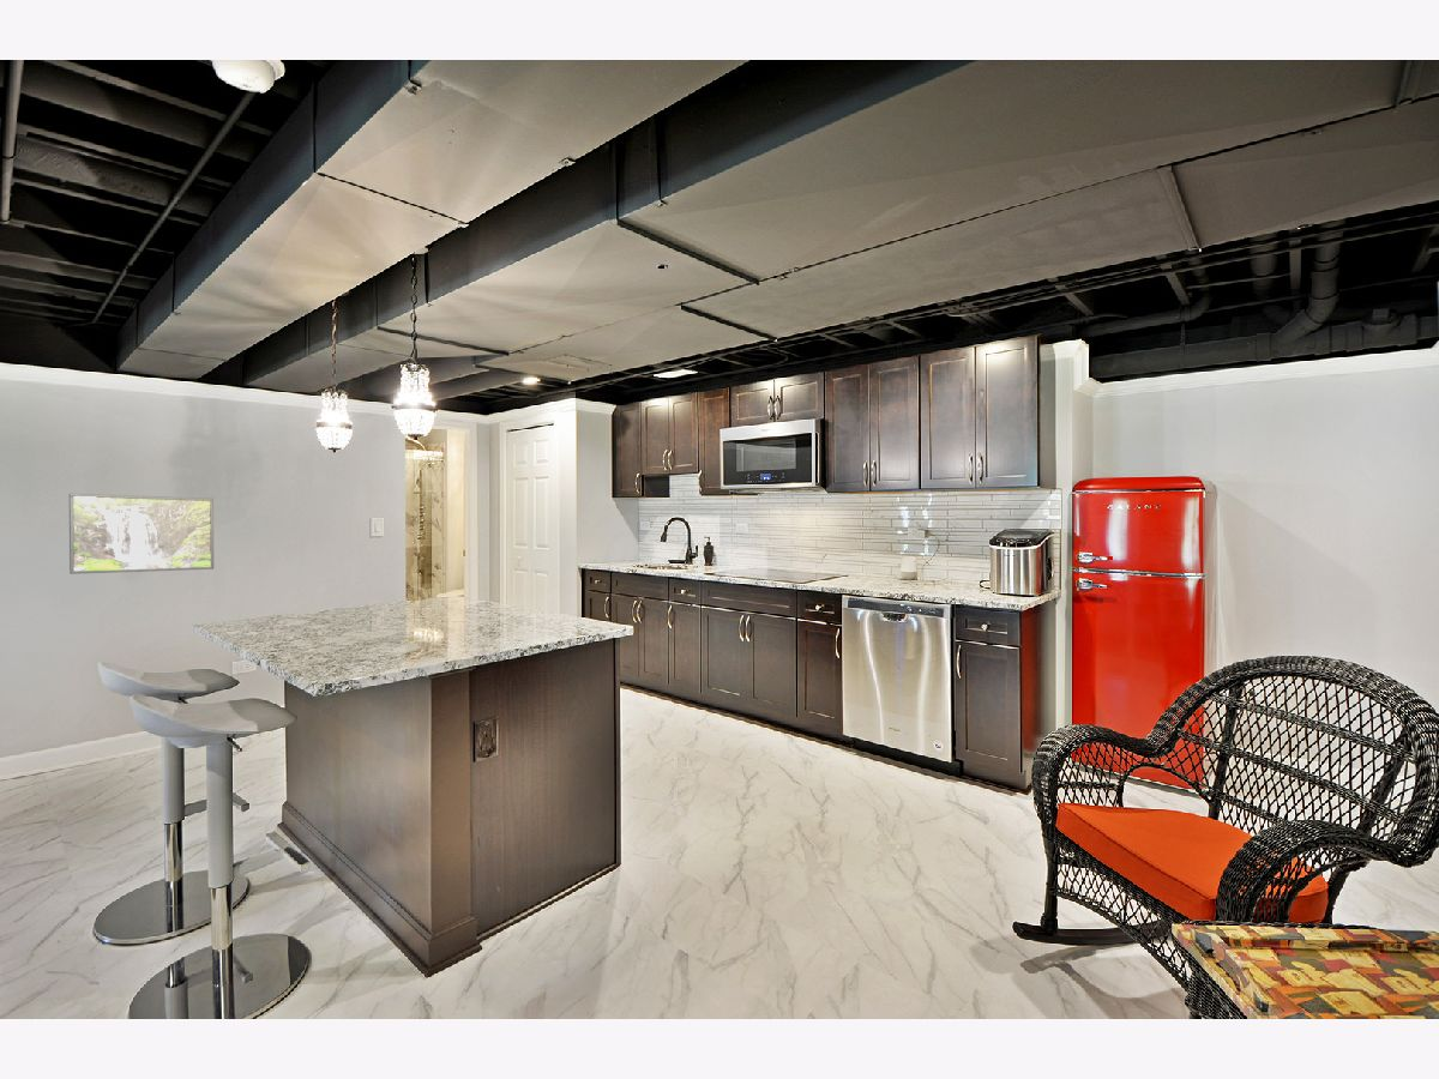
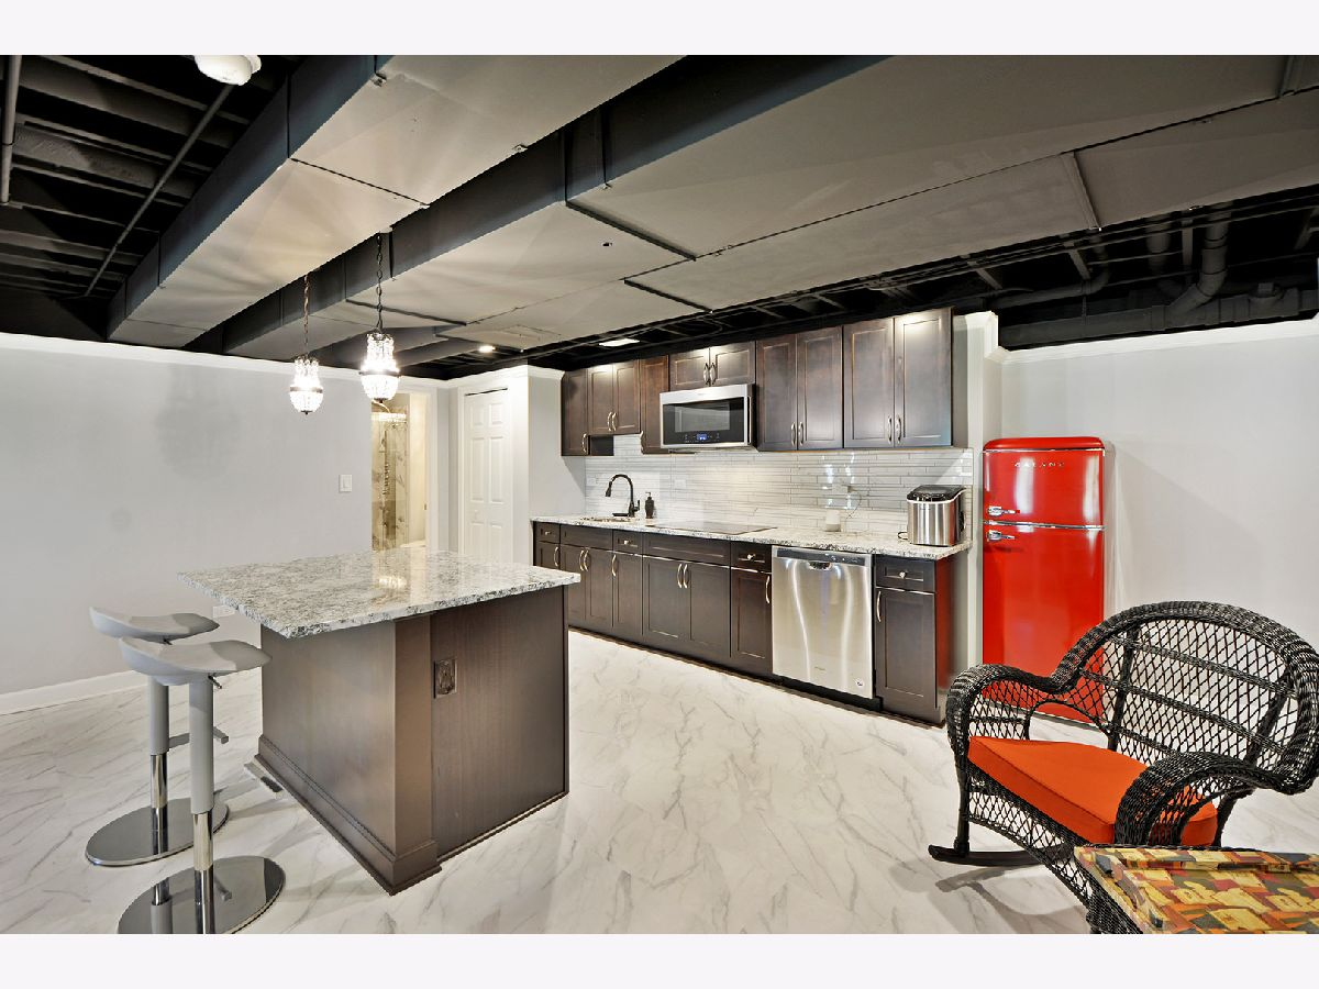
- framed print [68,493,215,575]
